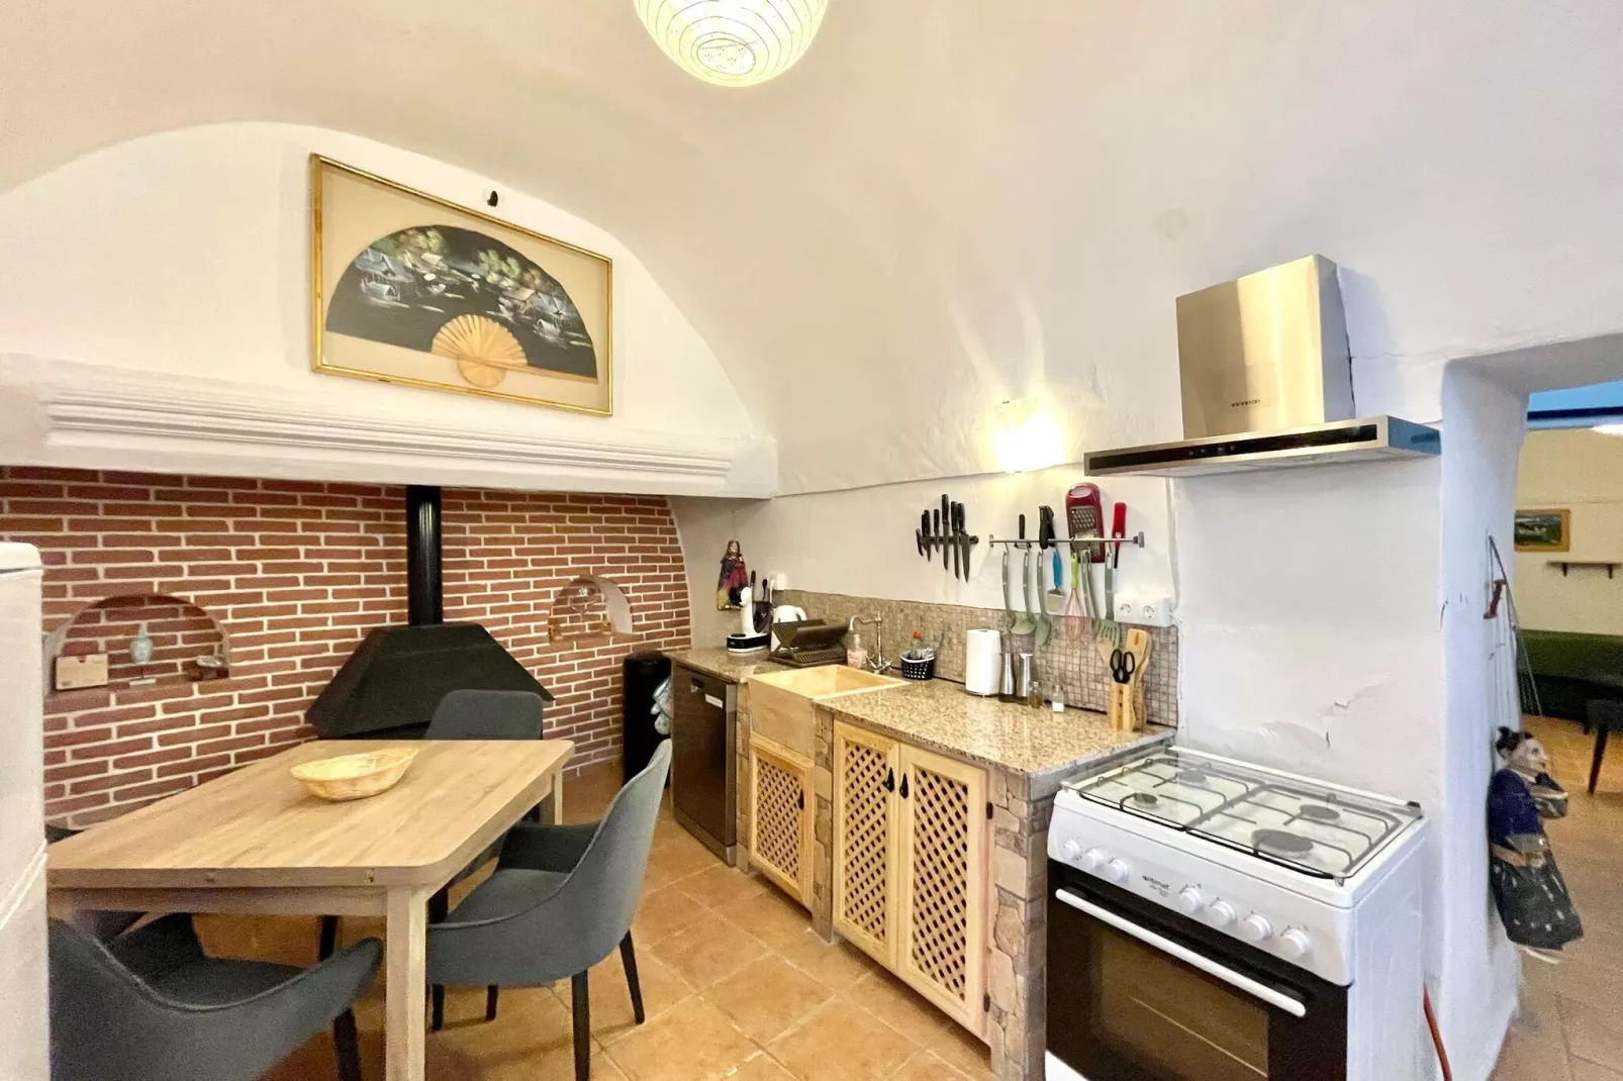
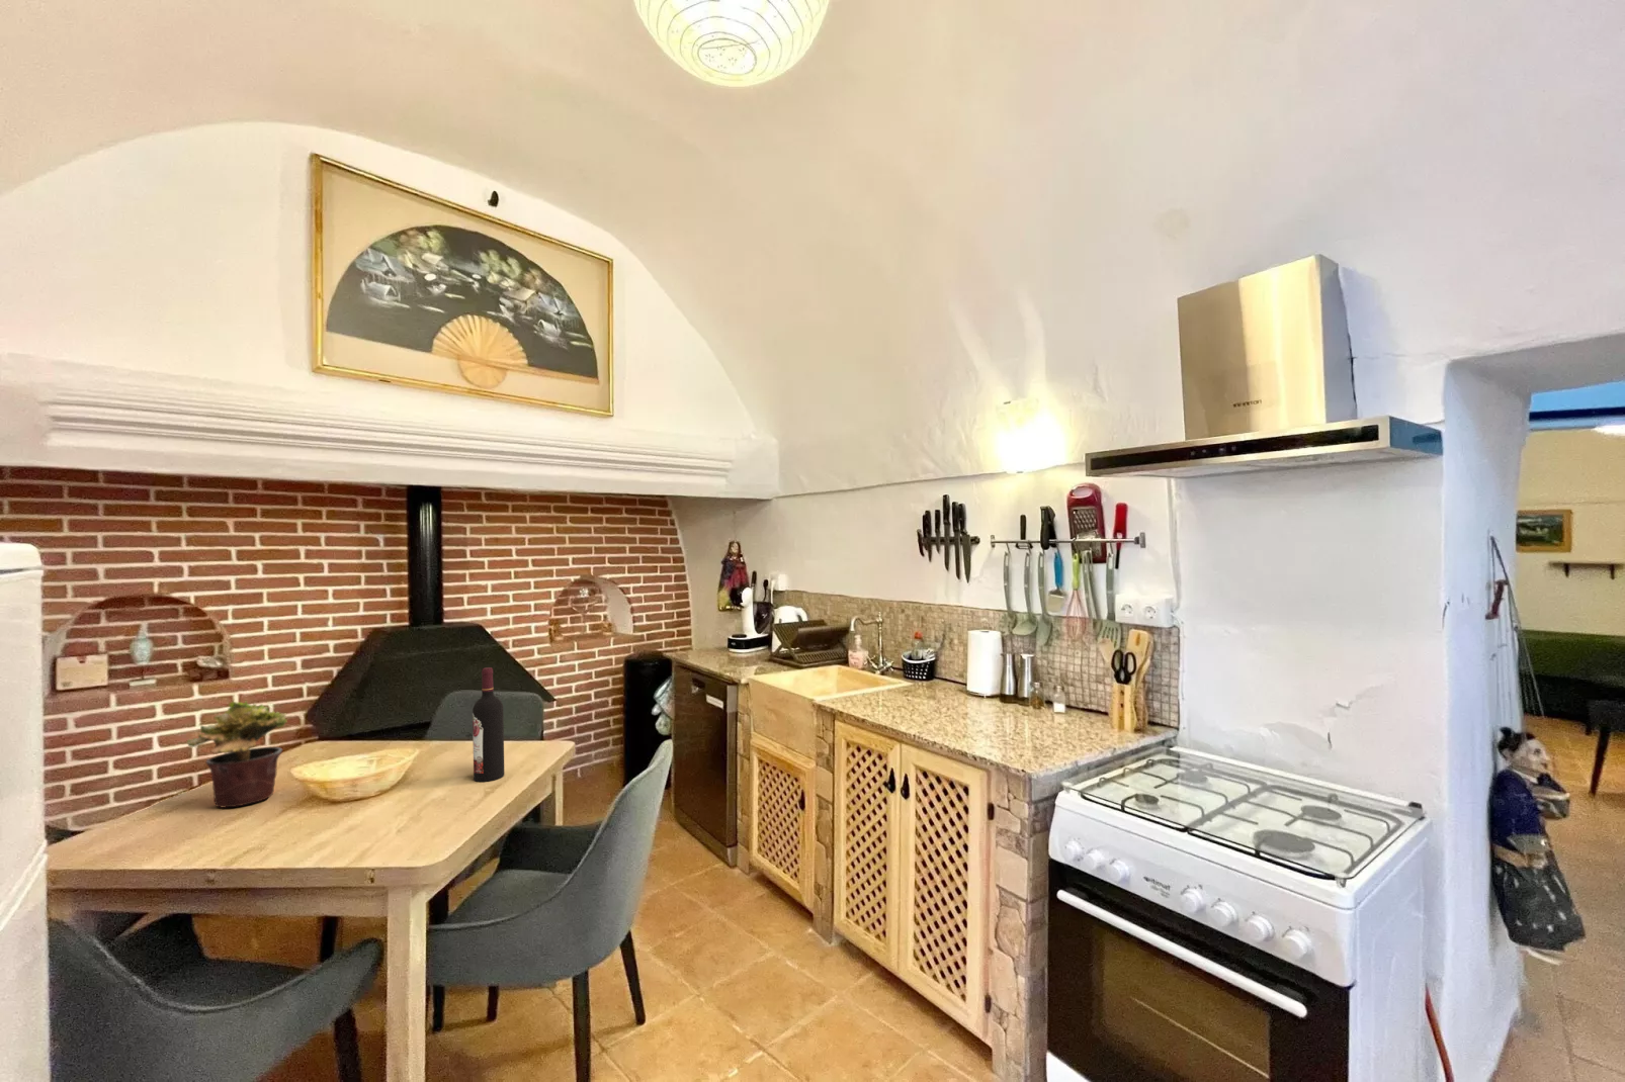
+ potted plant [186,699,289,809]
+ wine bottle [471,667,505,783]
